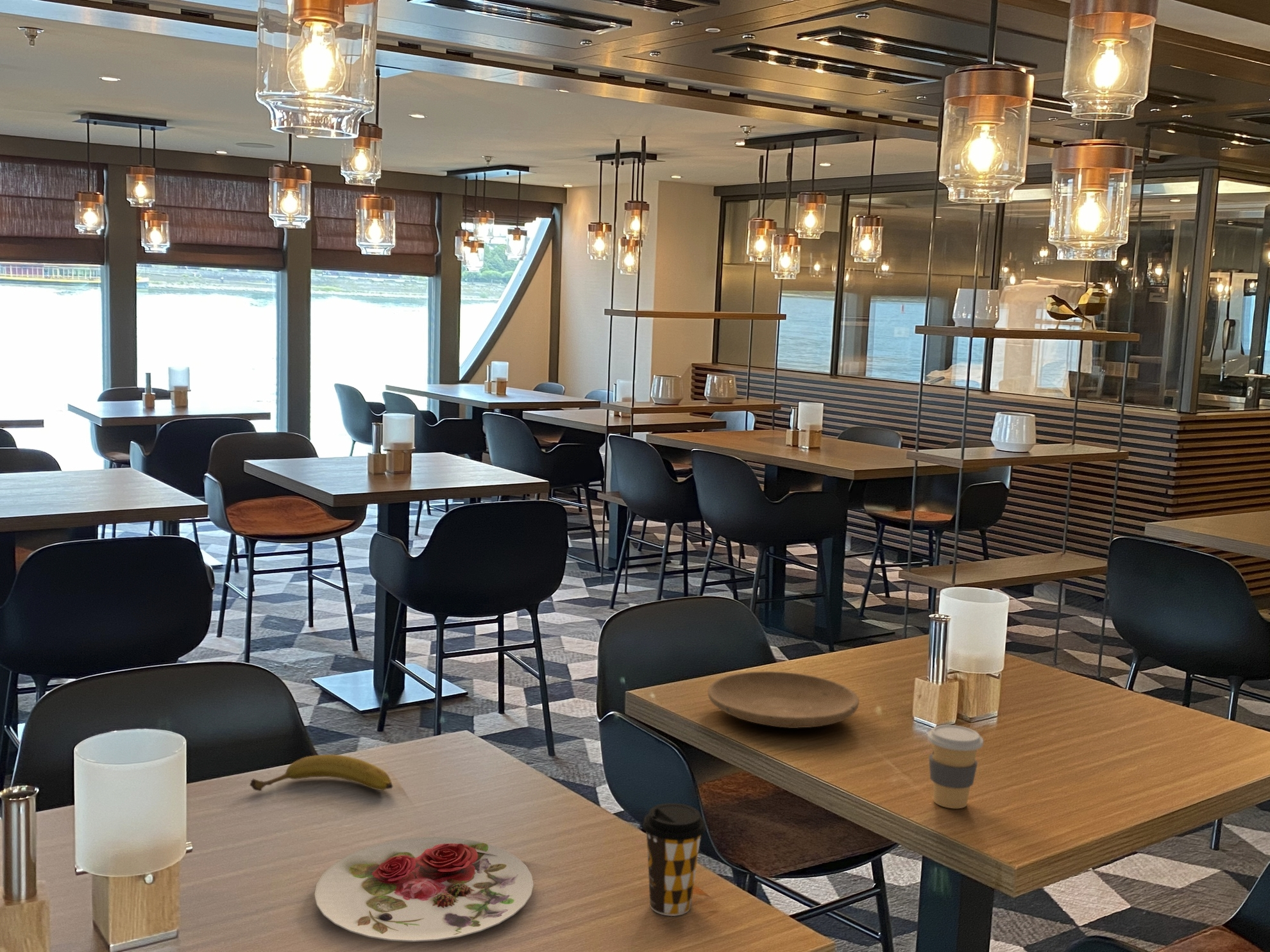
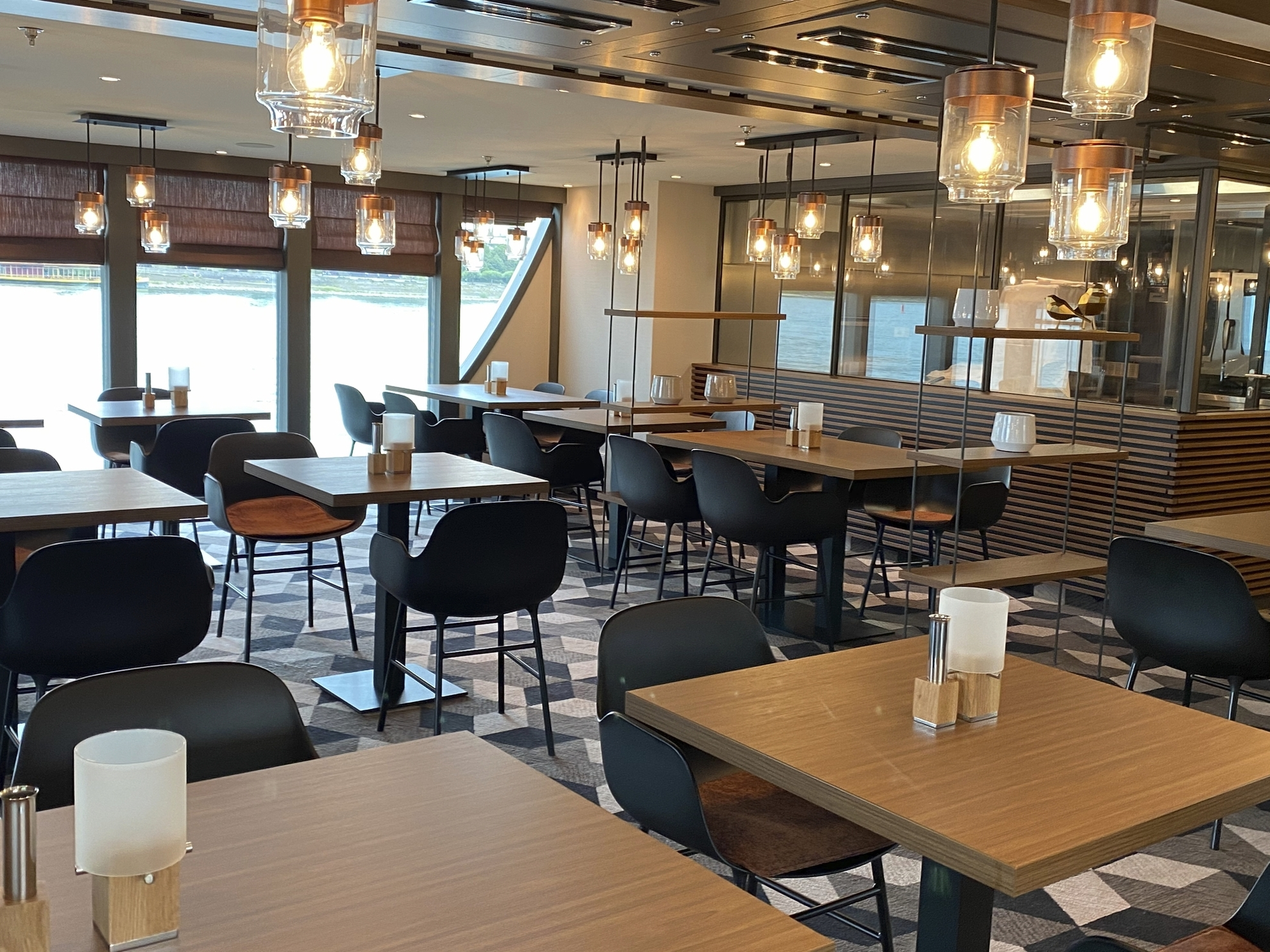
- plate [314,837,534,942]
- plate [707,671,860,729]
- coffee cup [642,803,706,917]
- fruit [249,754,393,792]
- coffee cup [927,724,984,809]
